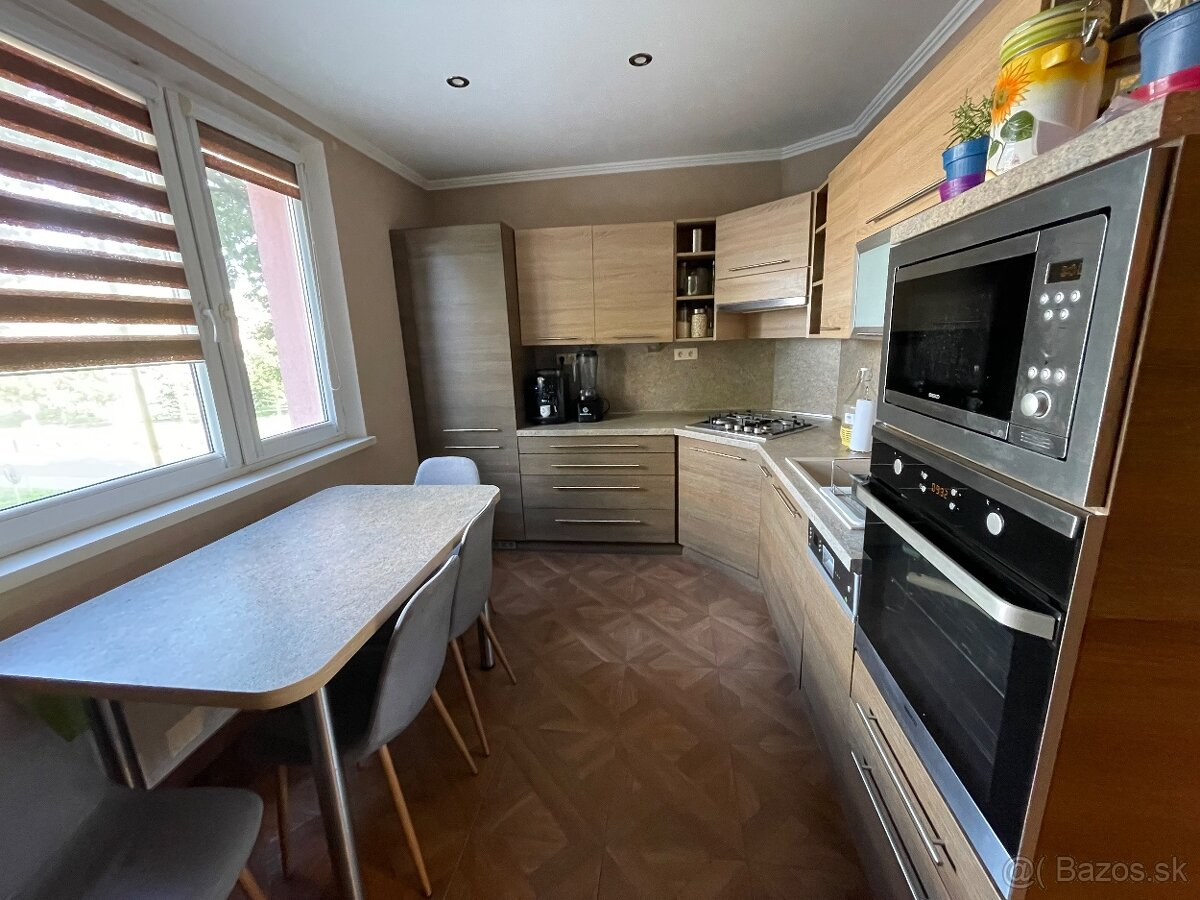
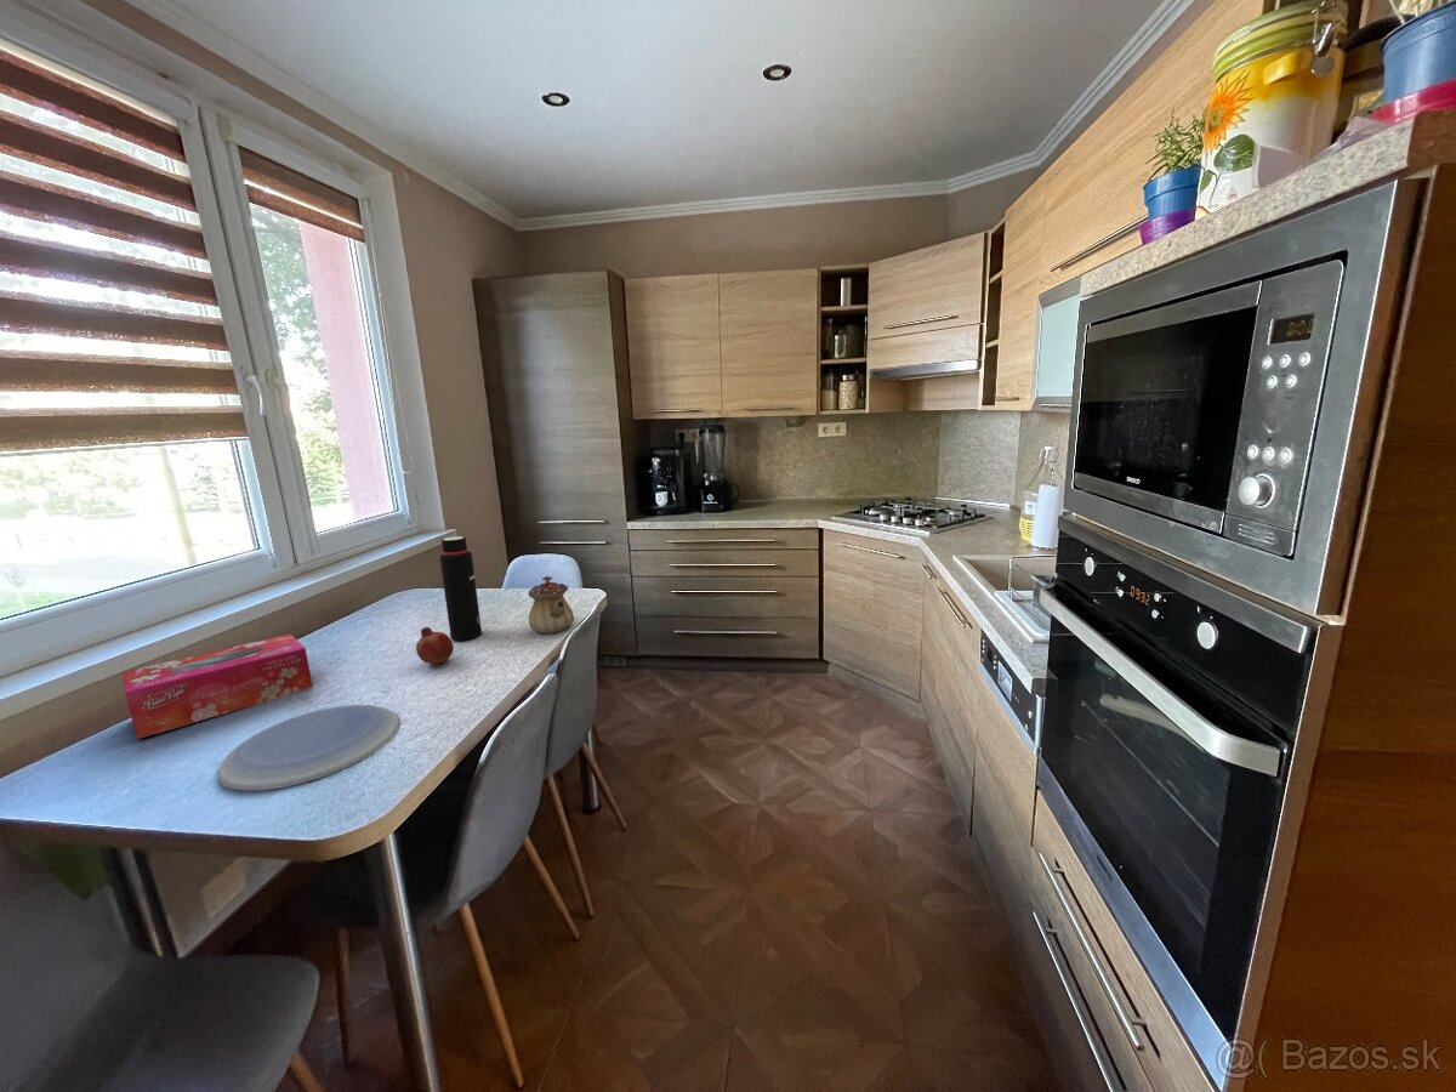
+ fruit [415,626,455,665]
+ water bottle [439,535,483,642]
+ plate [216,704,402,791]
+ teapot [528,575,575,635]
+ tissue box [121,633,314,740]
